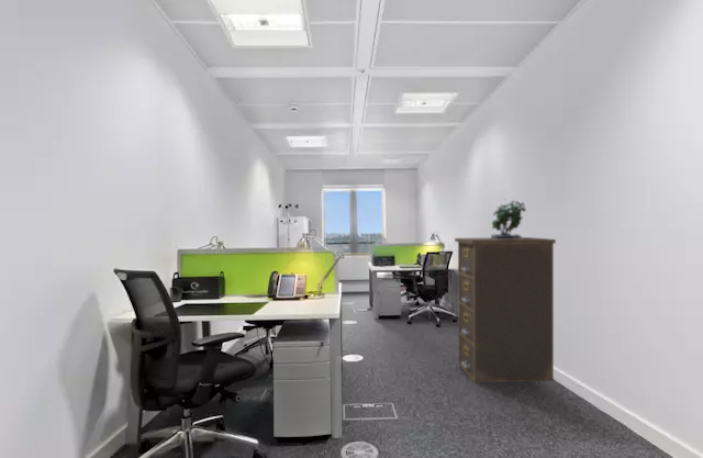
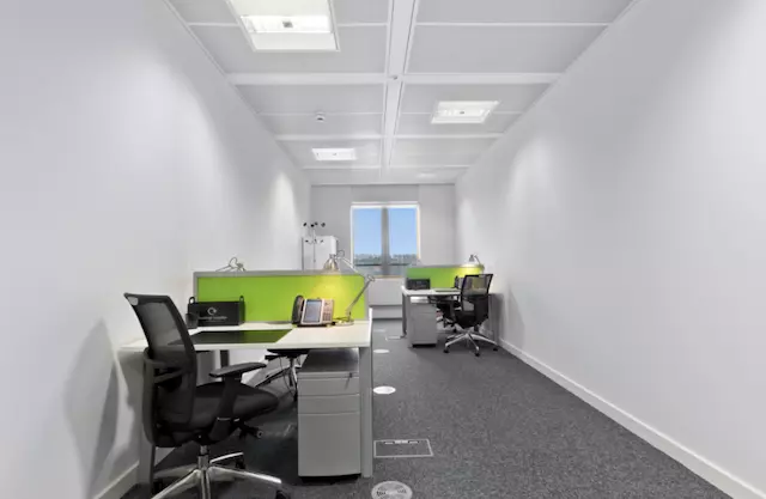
- filing cabinet [454,236,557,384]
- potted plant [490,199,527,239]
